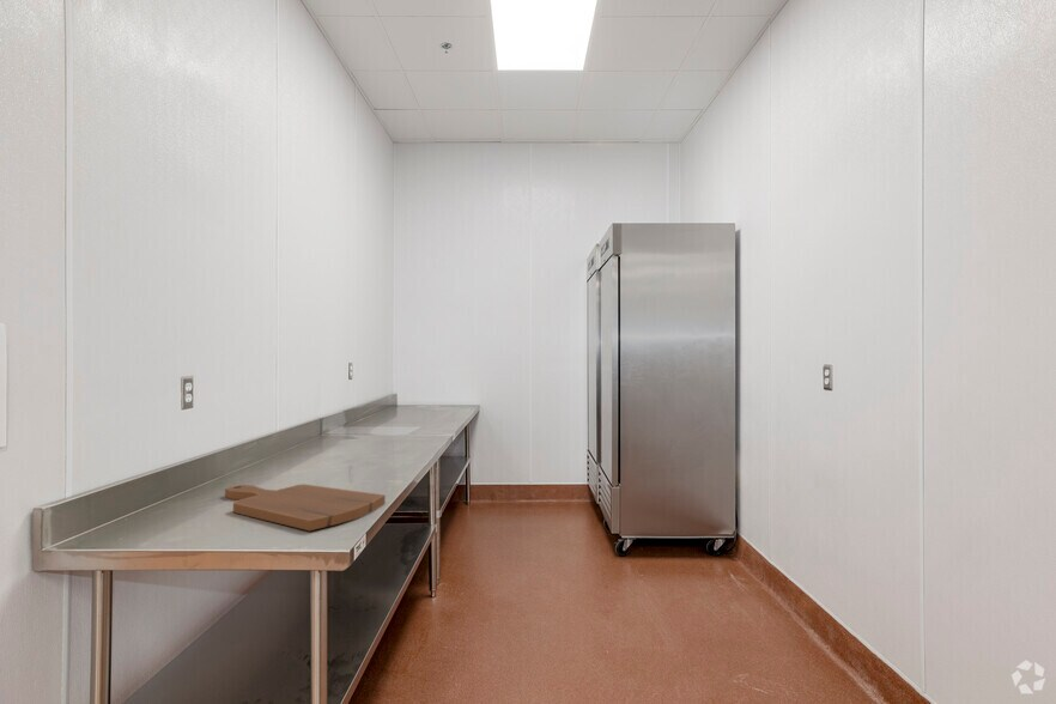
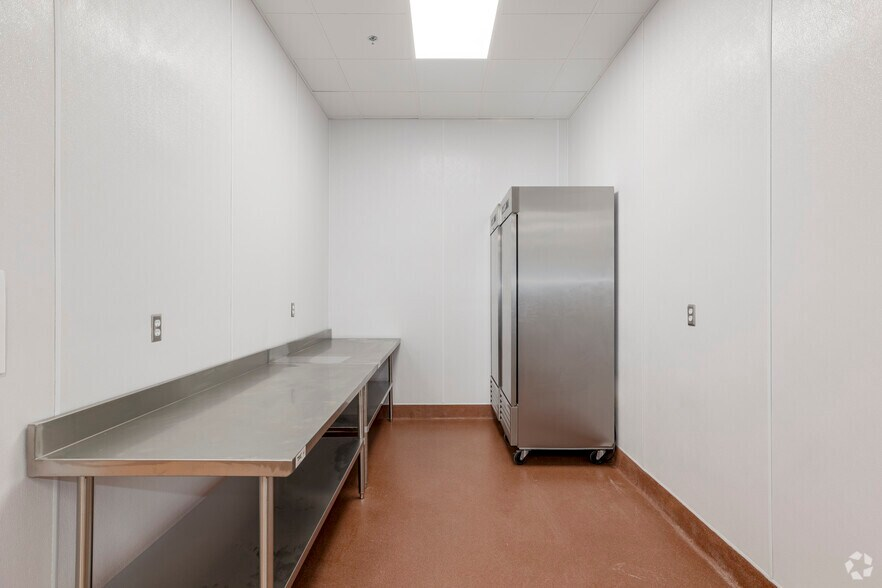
- cutting board [224,484,387,532]
